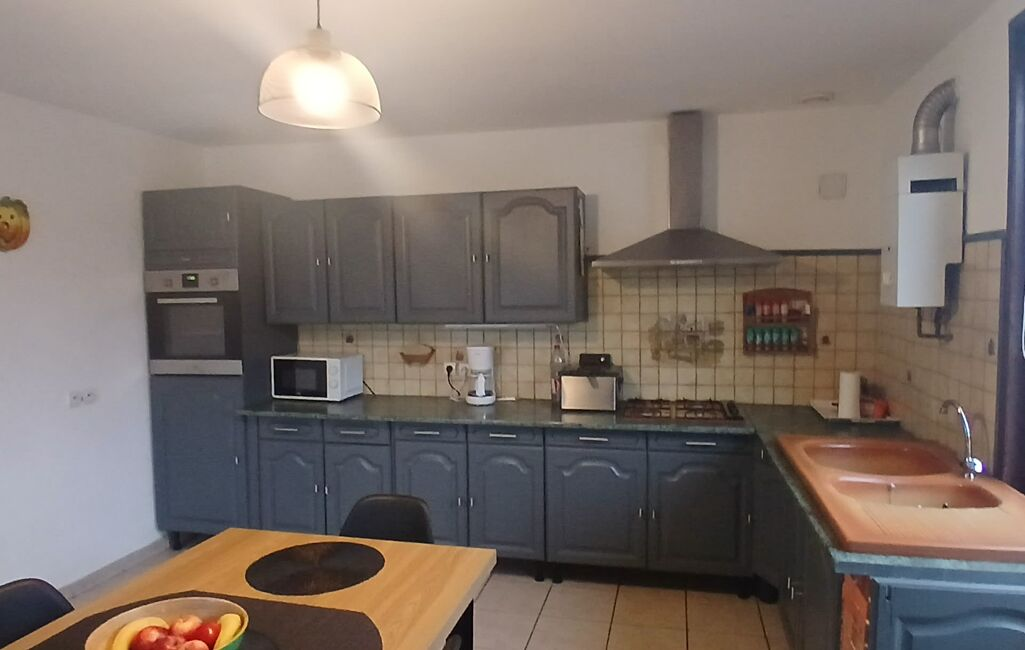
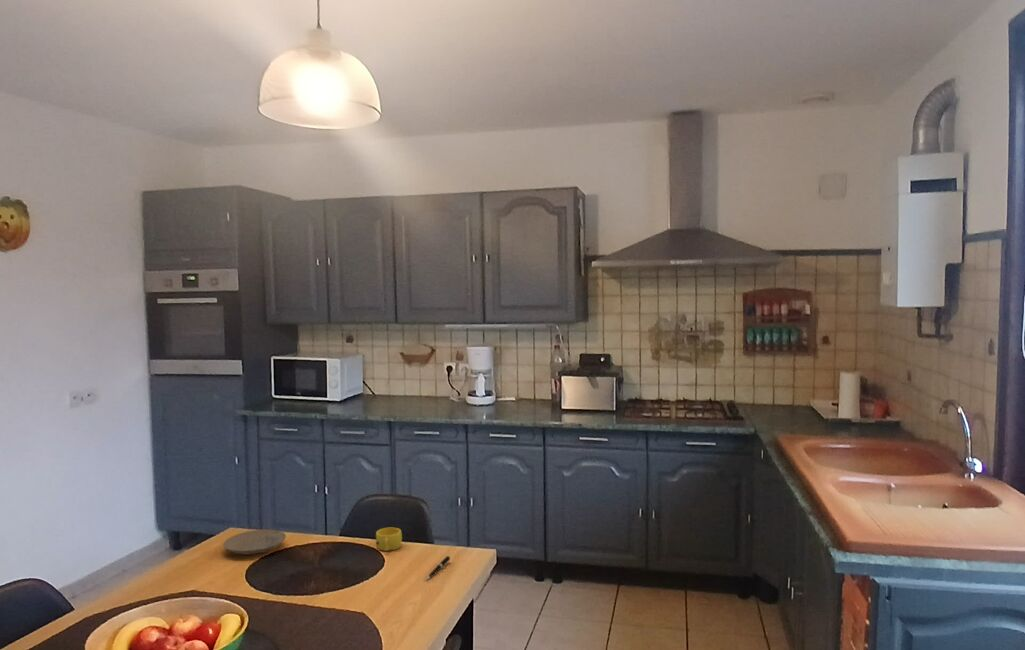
+ cup [375,527,403,552]
+ plate [222,528,287,555]
+ pen [425,555,451,581]
